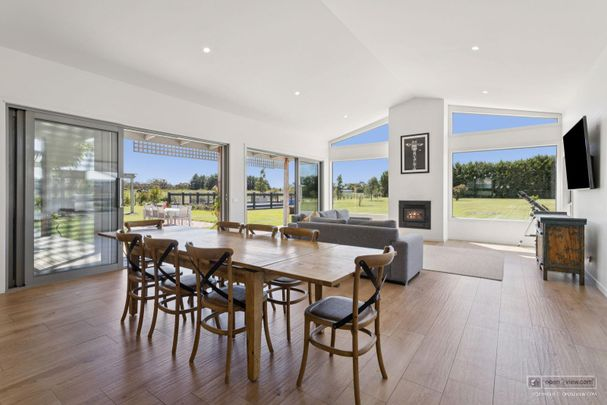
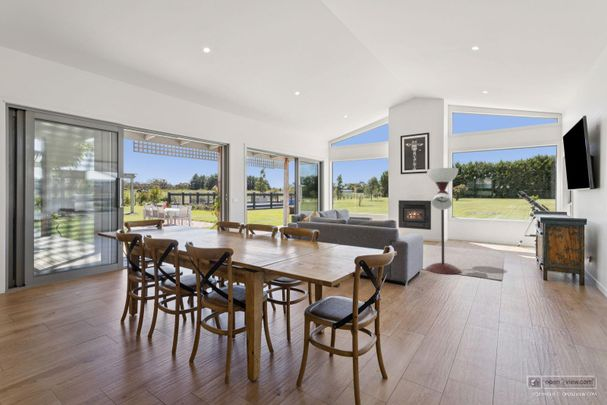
+ floor lamp [424,167,463,275]
